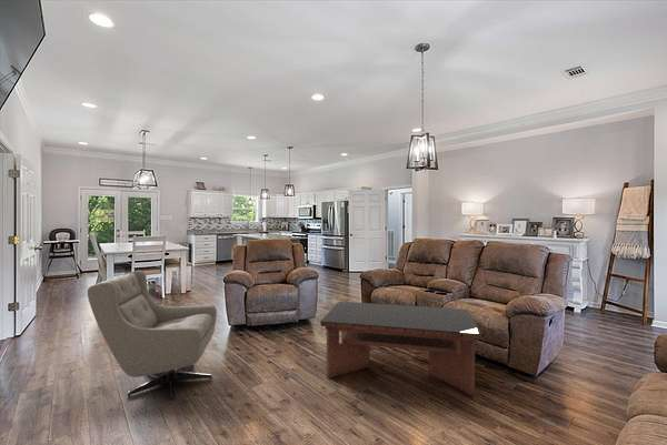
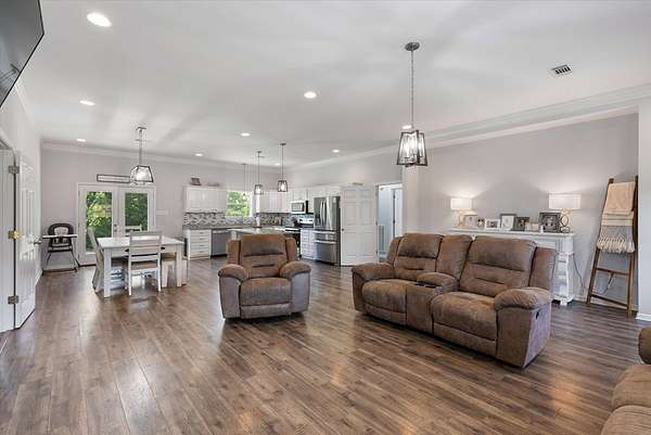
- armchair [87,270,218,401]
- coffee table [319,301,482,397]
